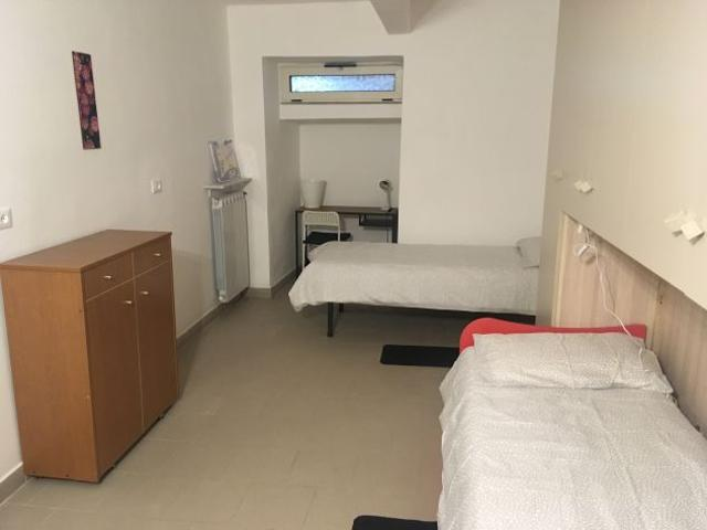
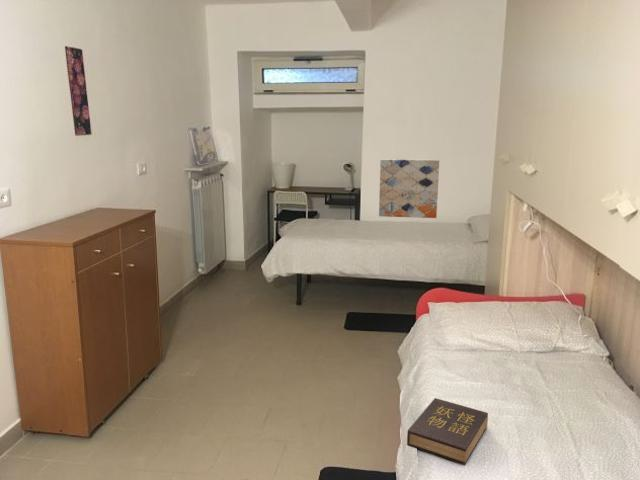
+ hardback book [406,397,489,466]
+ wall art [378,158,440,219]
